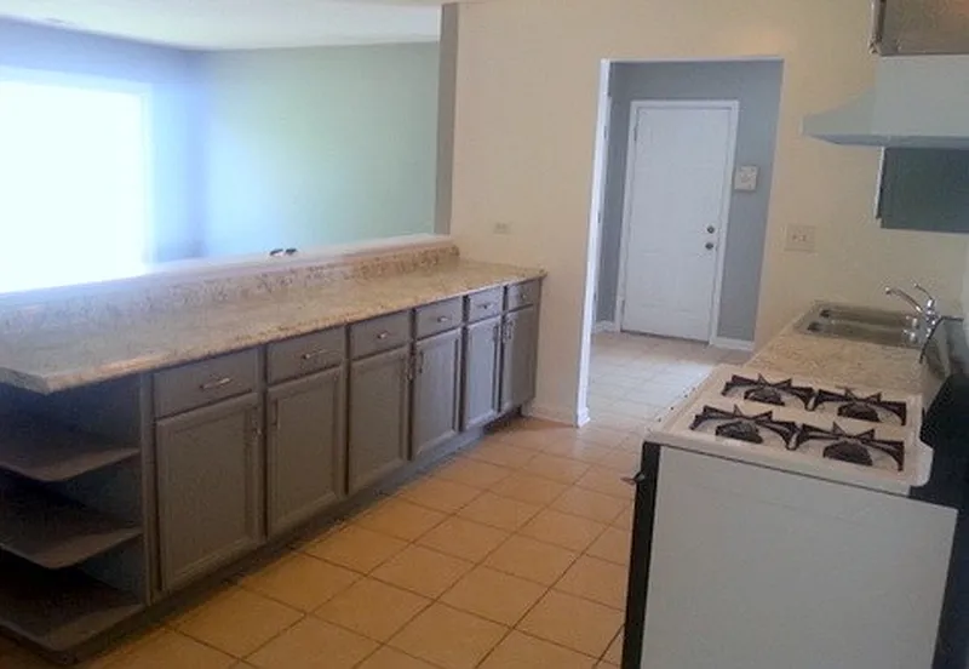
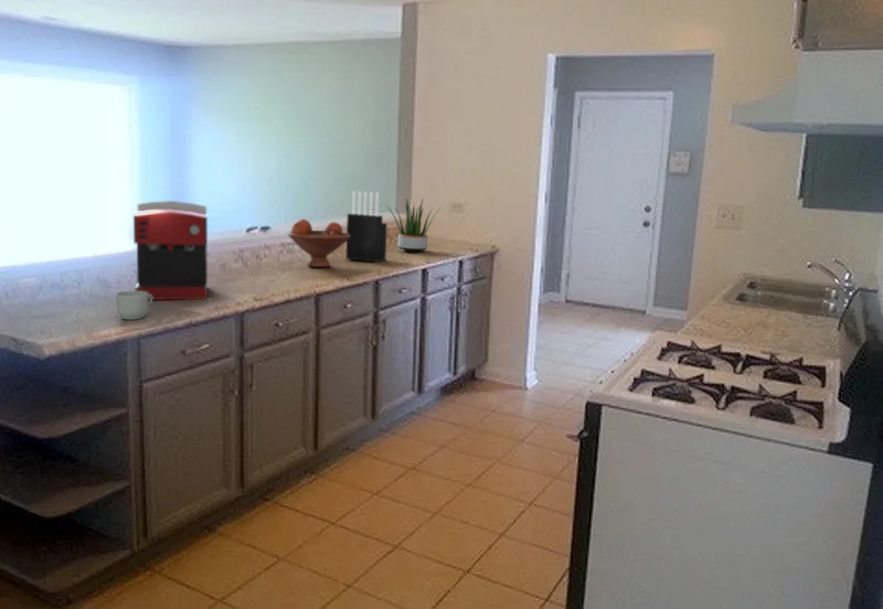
+ knife block [345,190,389,264]
+ coffee maker [132,200,209,301]
+ fruit bowl [287,218,350,268]
+ mug [115,290,153,320]
+ potted plant [385,196,440,253]
